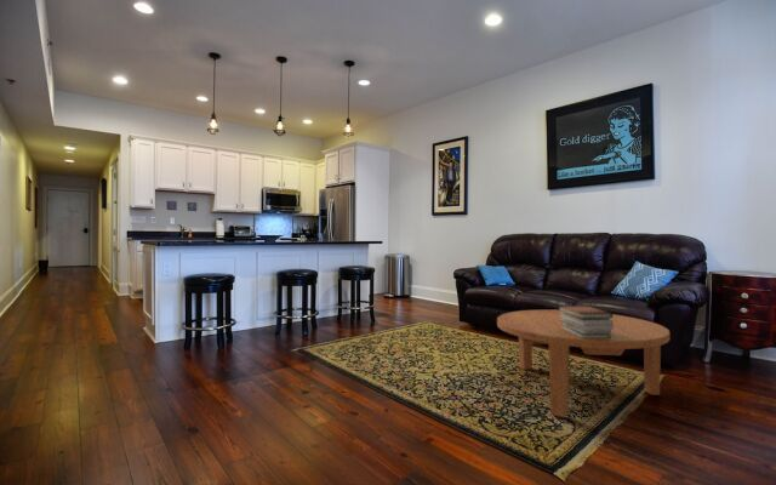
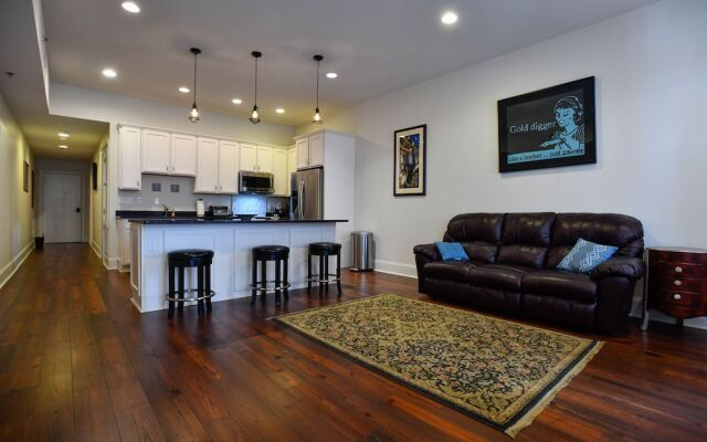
- book stack [557,304,614,338]
- coffee table [496,309,671,418]
